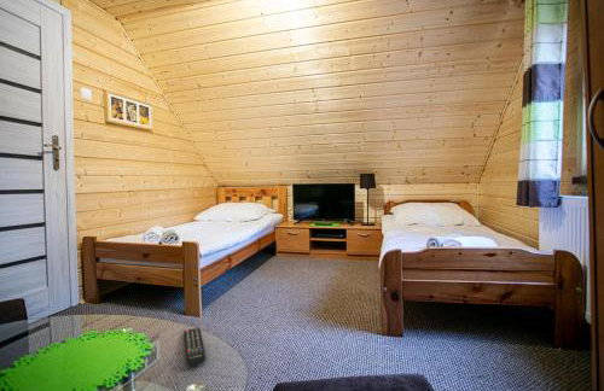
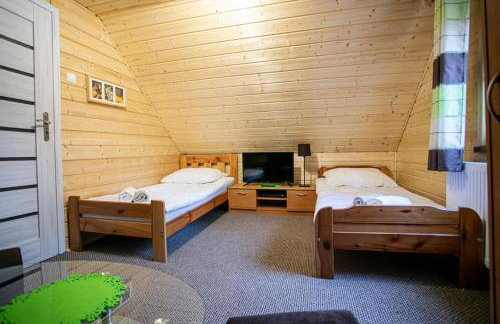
- remote control [182,327,207,367]
